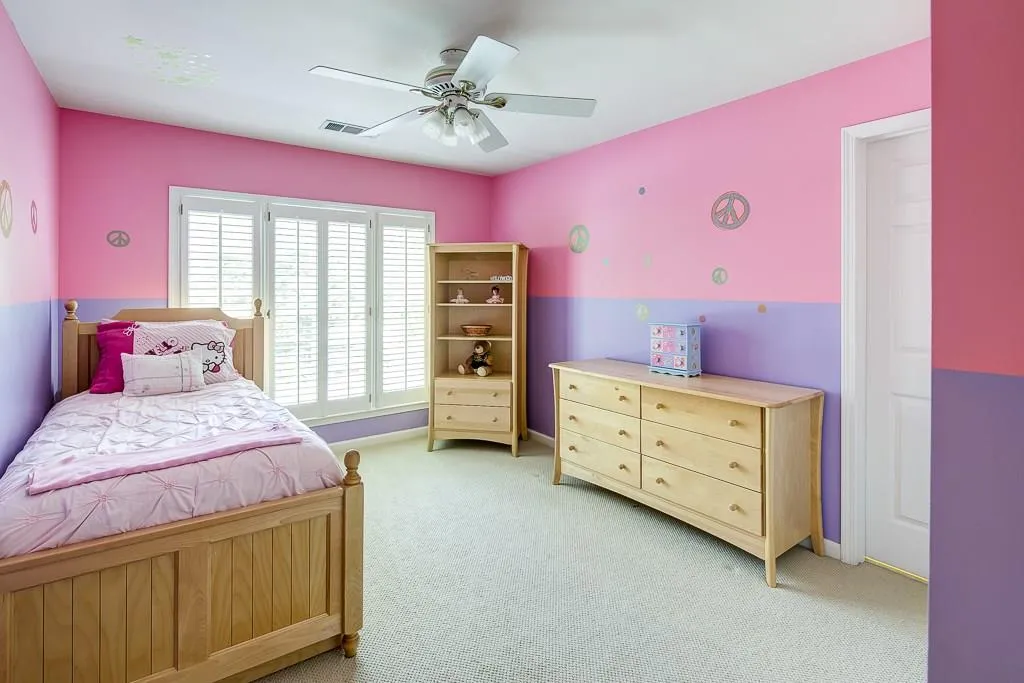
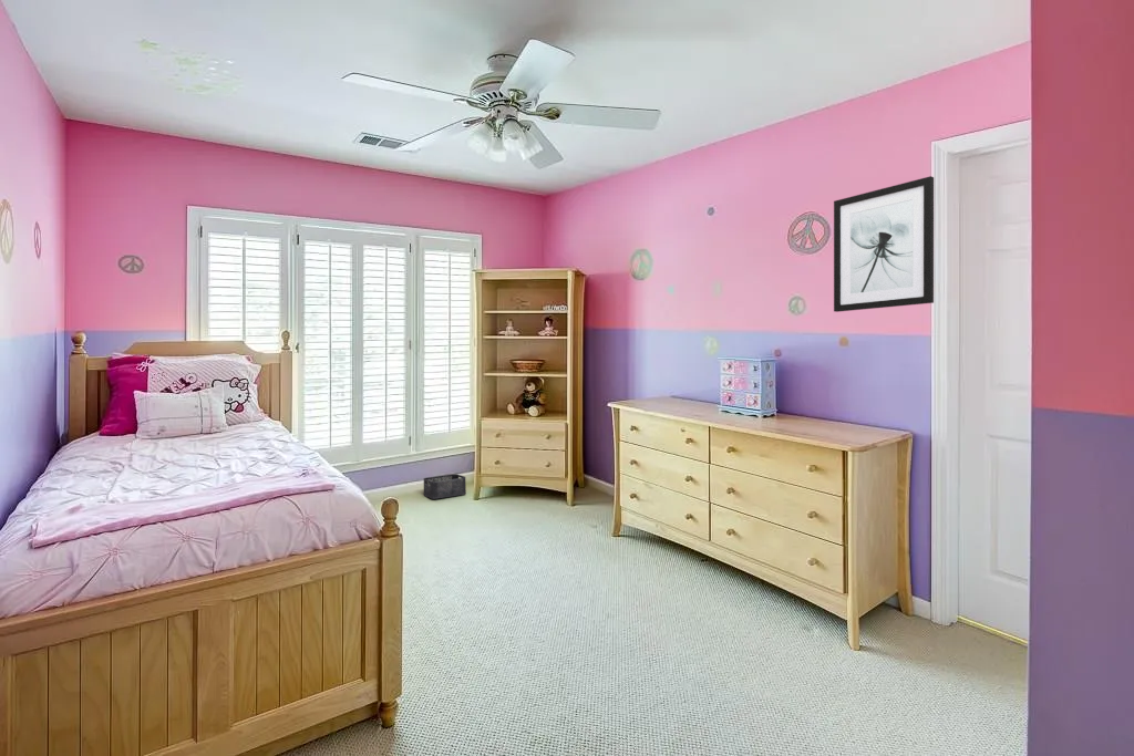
+ storage bin [423,473,467,500]
+ wall art [833,175,935,313]
